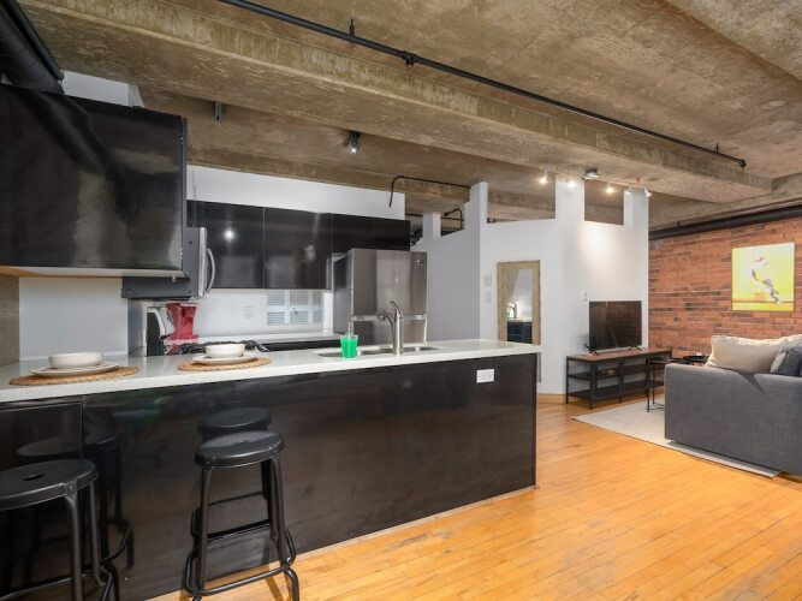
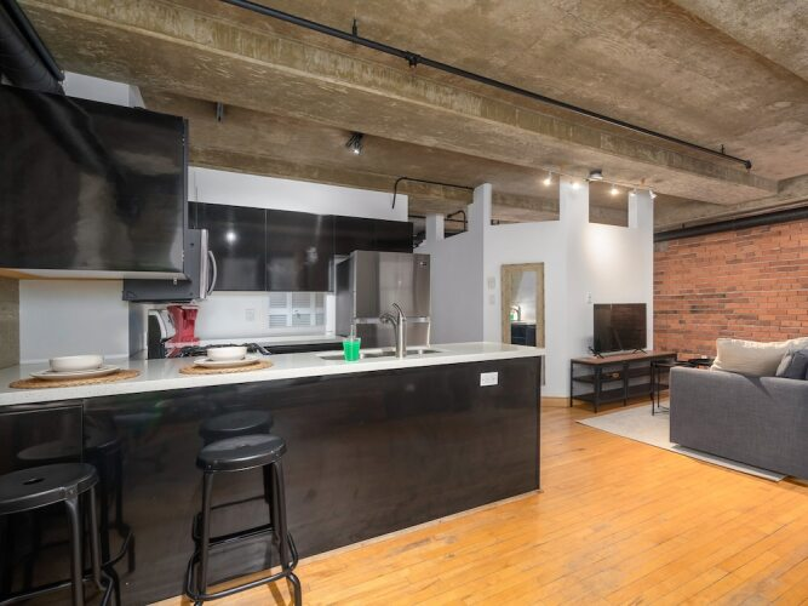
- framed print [730,240,797,314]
